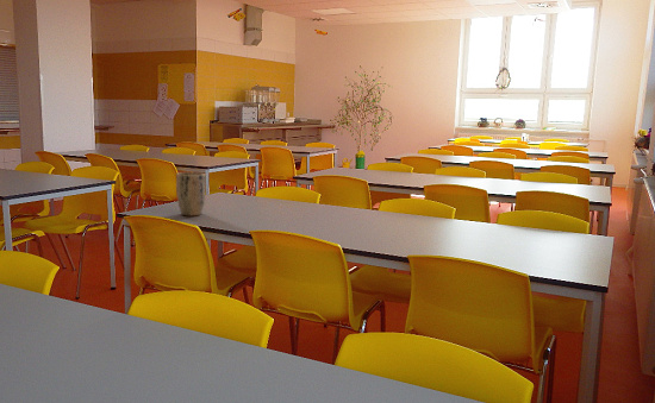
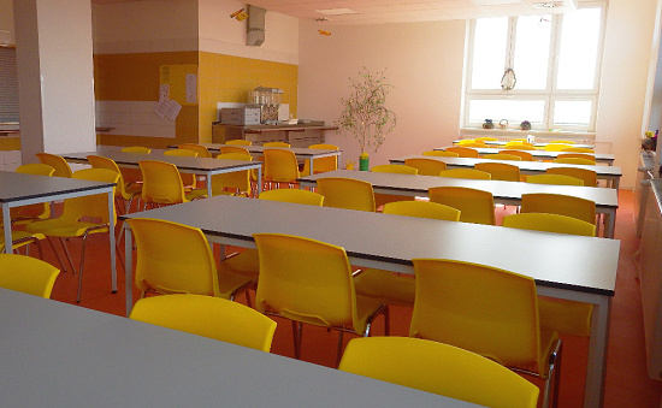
- plant pot [175,171,207,216]
